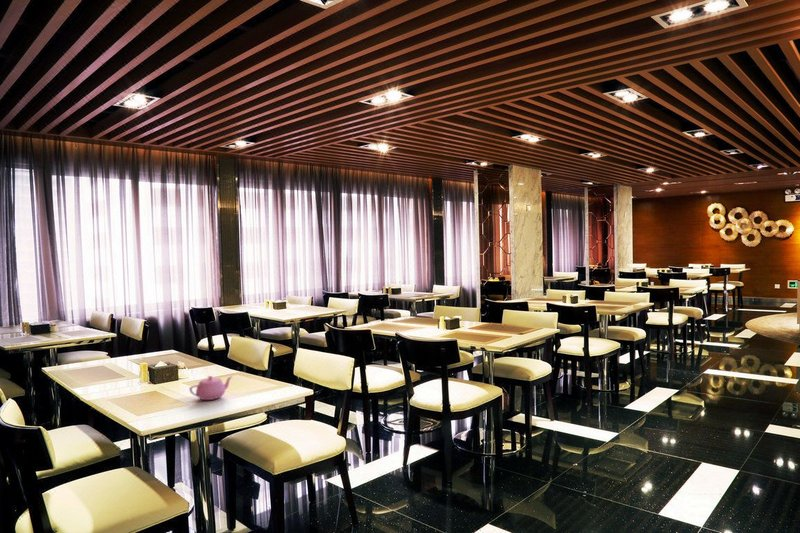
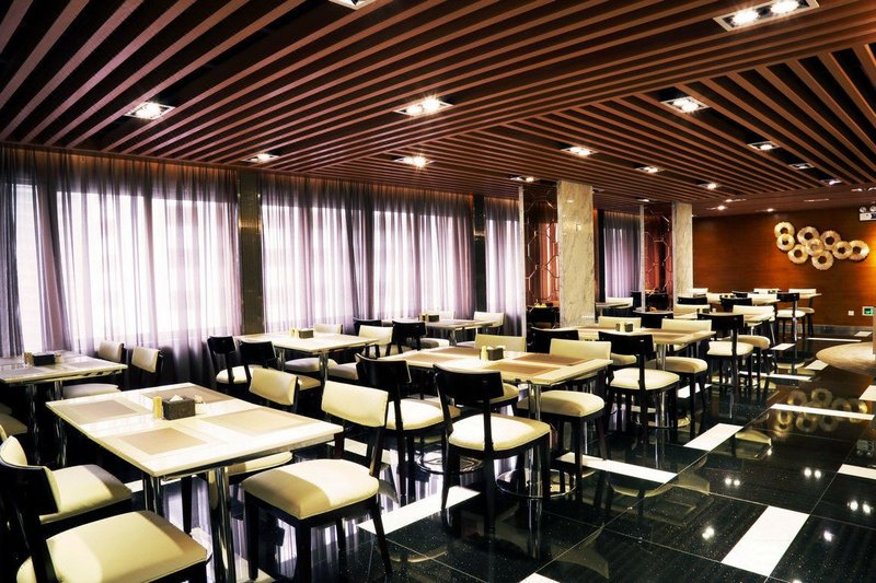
- teapot [188,375,234,401]
